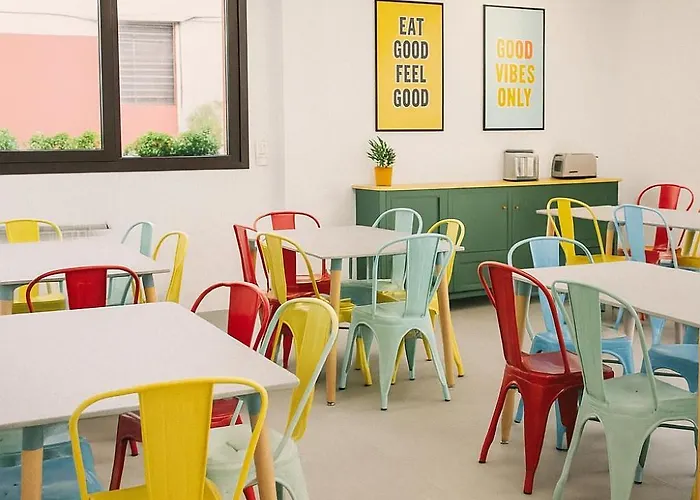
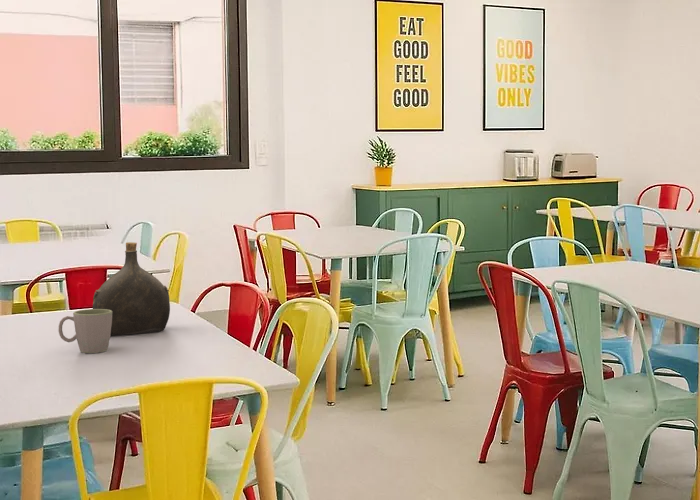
+ mug [57,308,112,354]
+ water jug [92,241,171,336]
